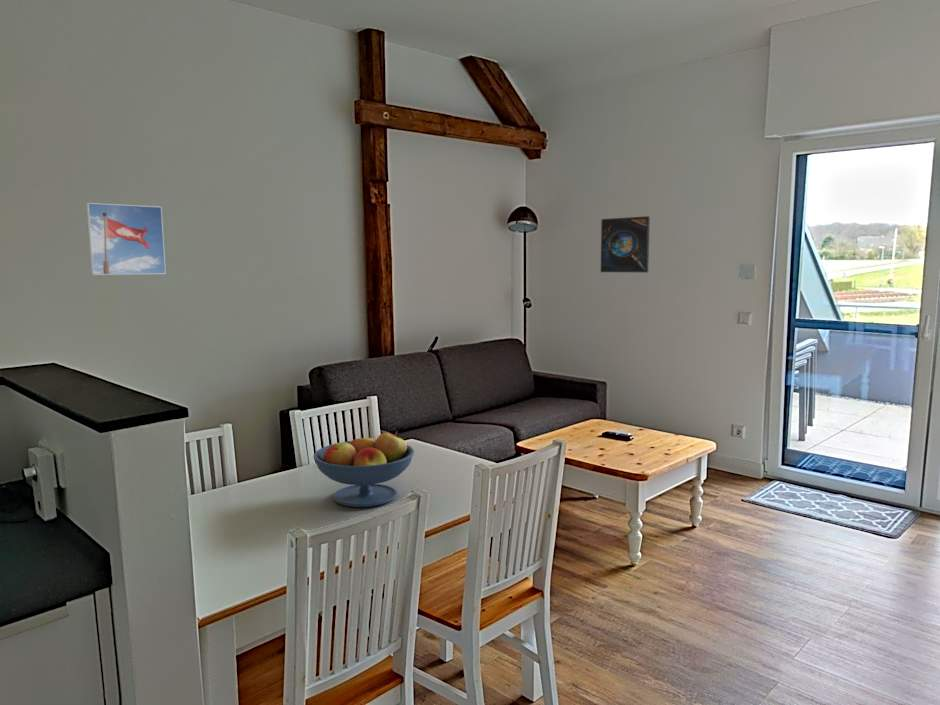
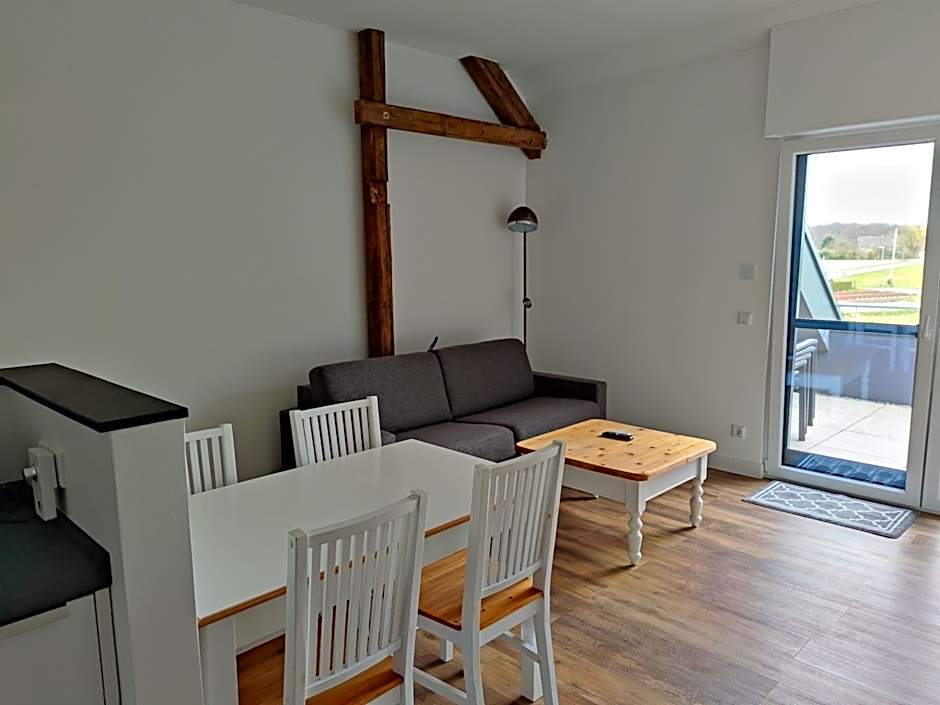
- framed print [600,215,651,273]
- fruit bowl [312,430,415,508]
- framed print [85,202,167,276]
